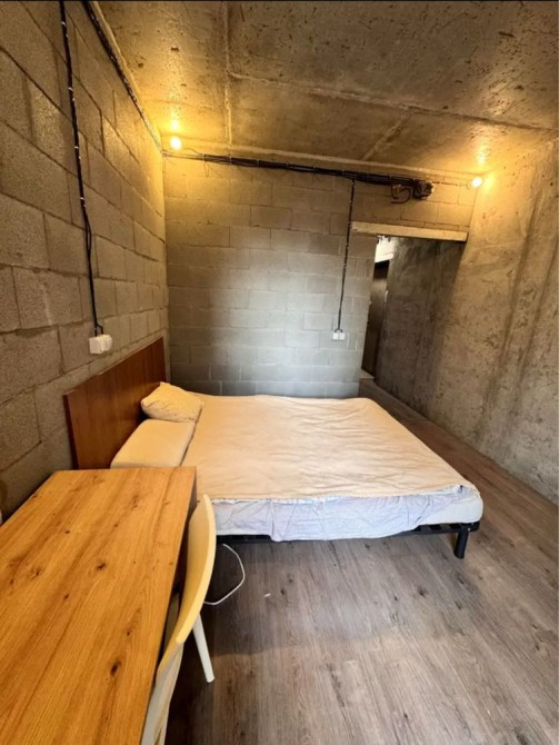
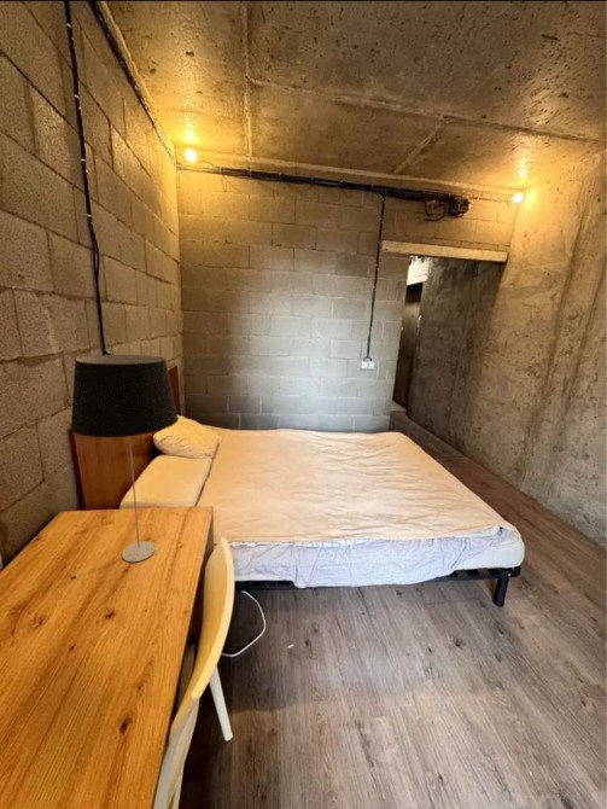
+ table lamp [69,354,180,563]
